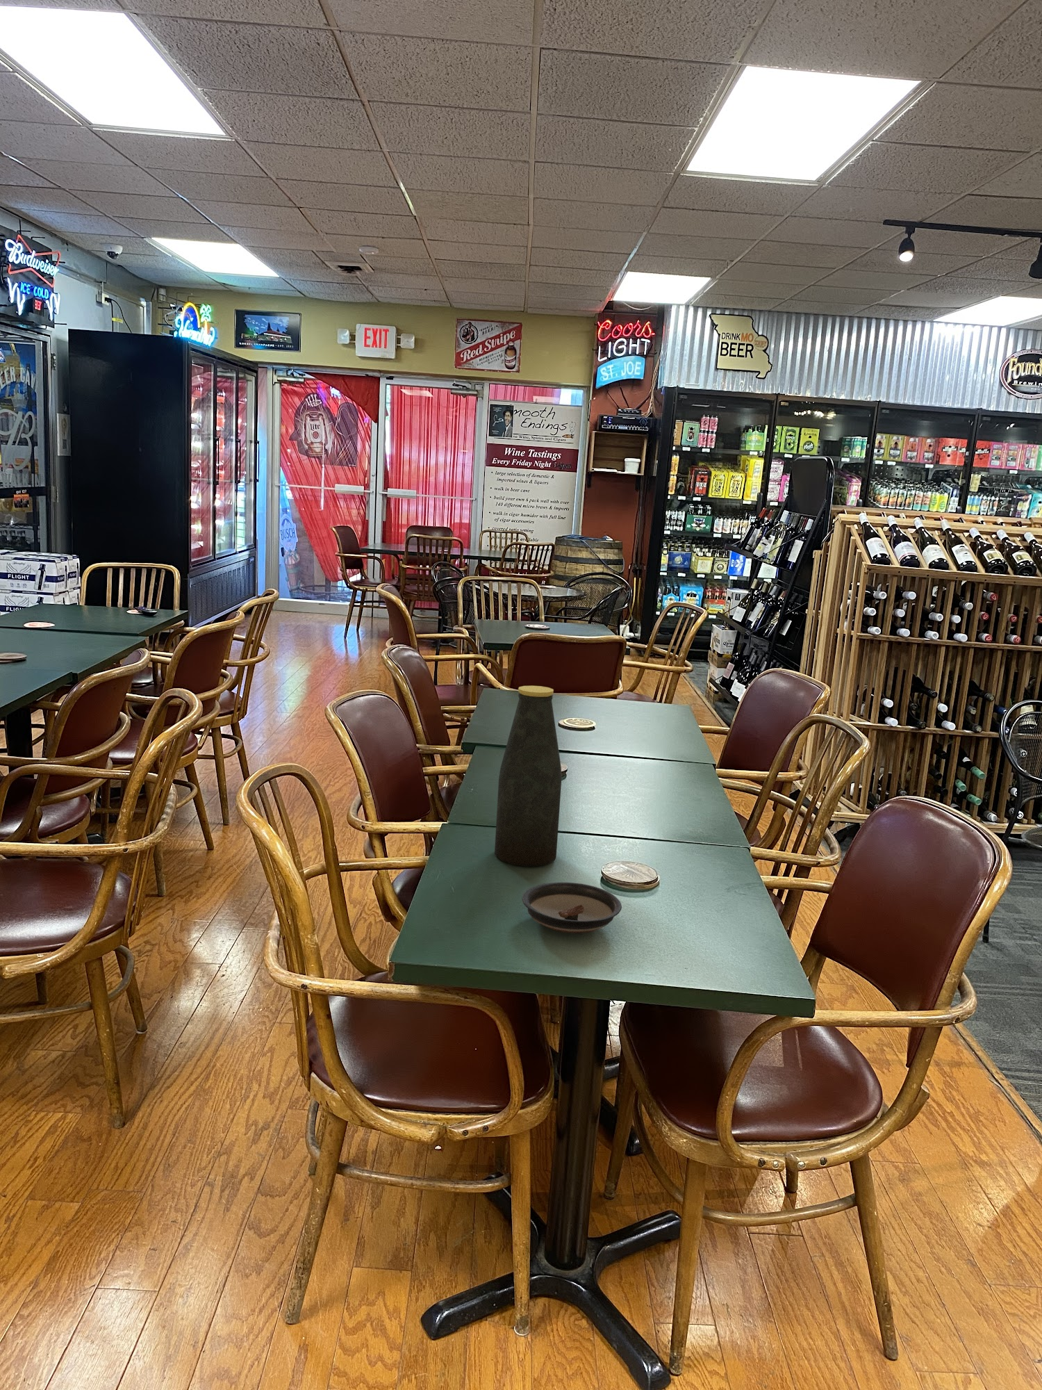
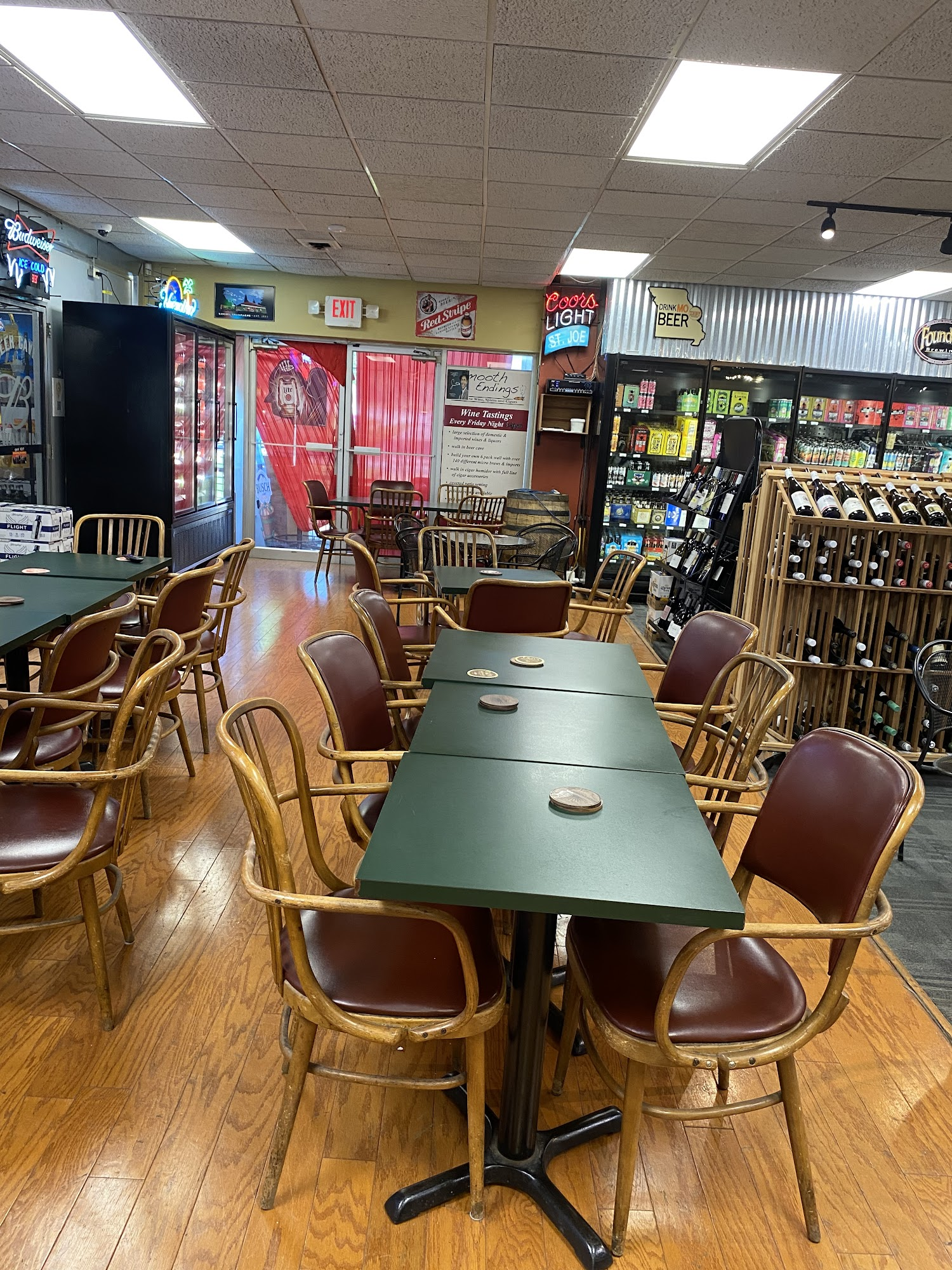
- bottle [494,685,561,867]
- saucer [521,882,623,934]
